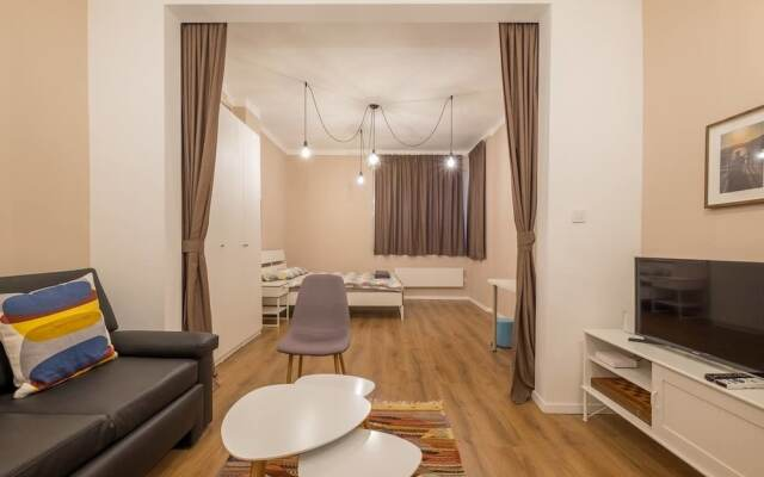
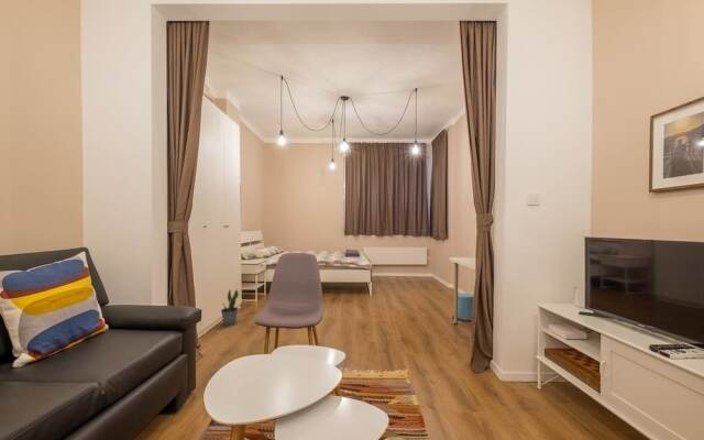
+ potted plant [220,288,240,327]
